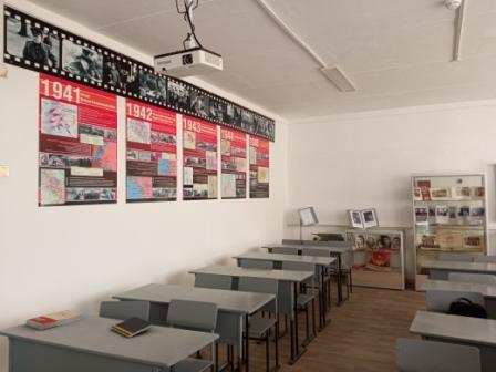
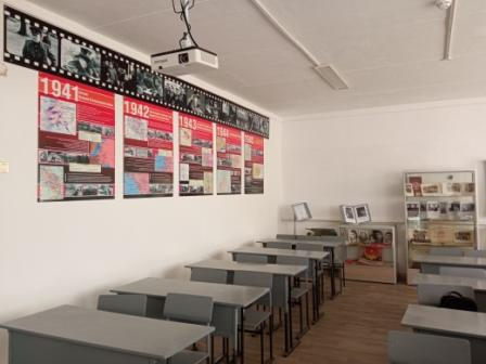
- notepad [111,316,155,339]
- book [25,309,83,331]
